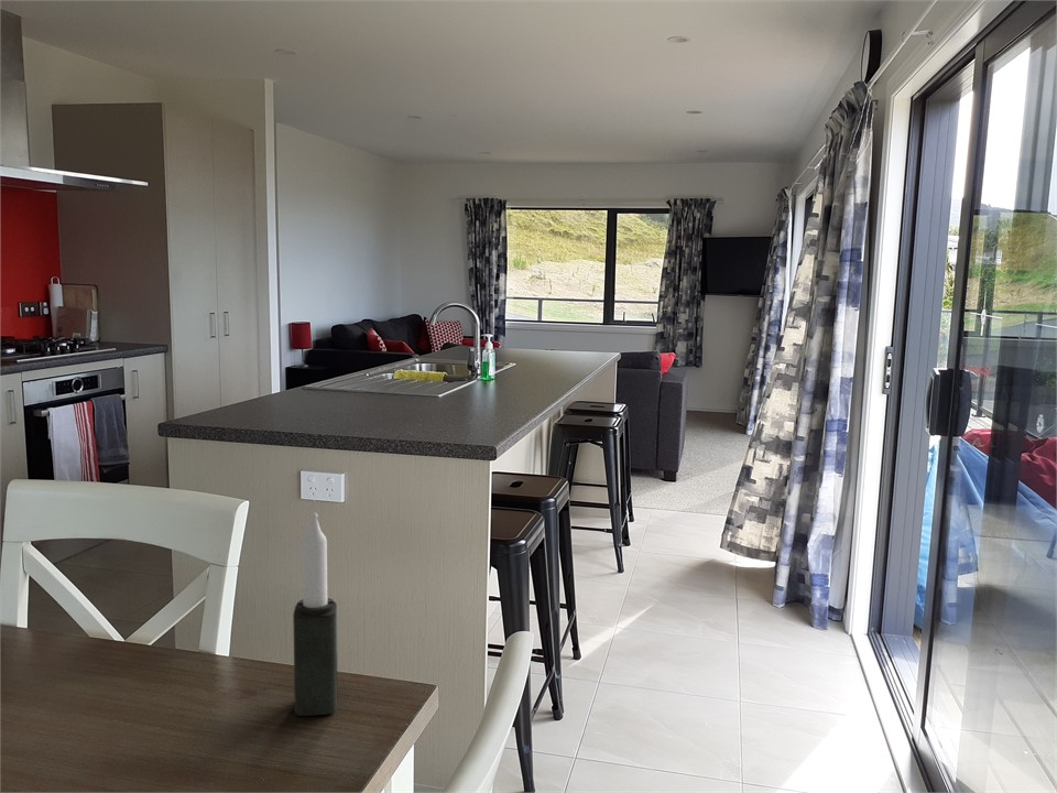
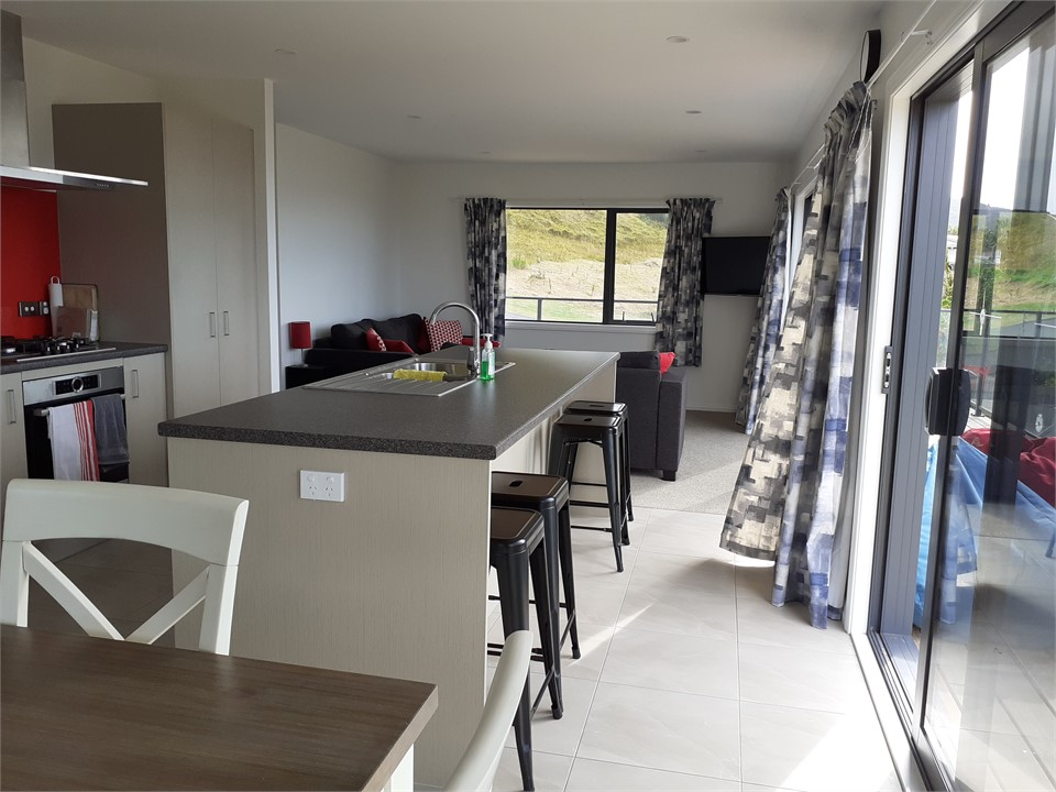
- candle [292,511,339,717]
